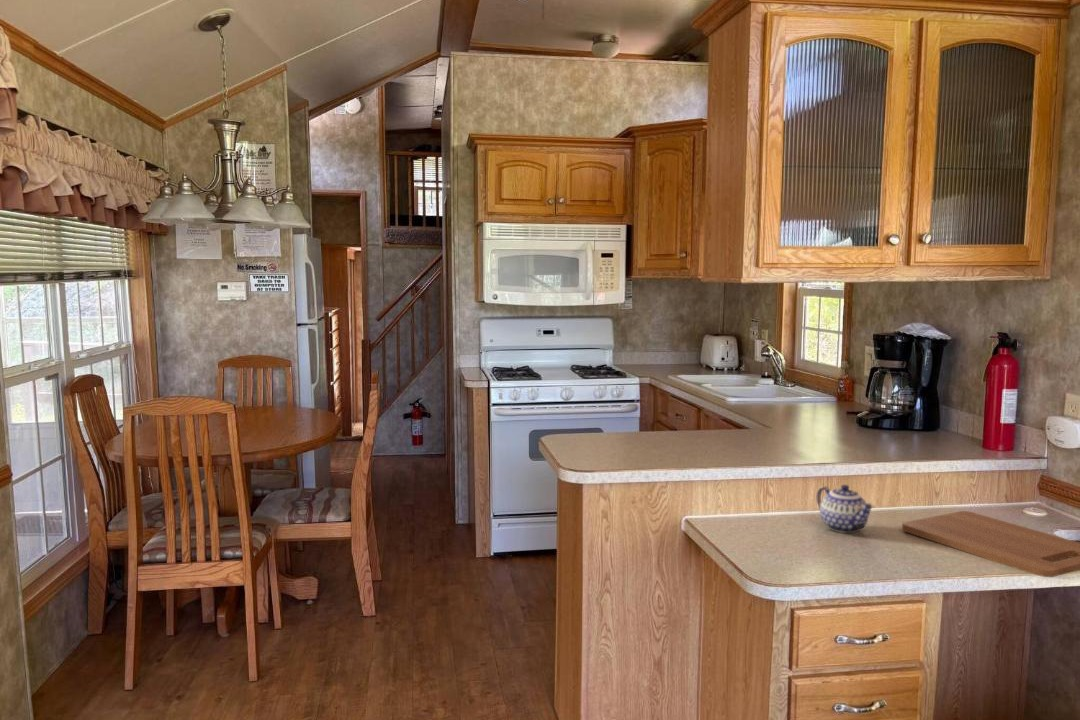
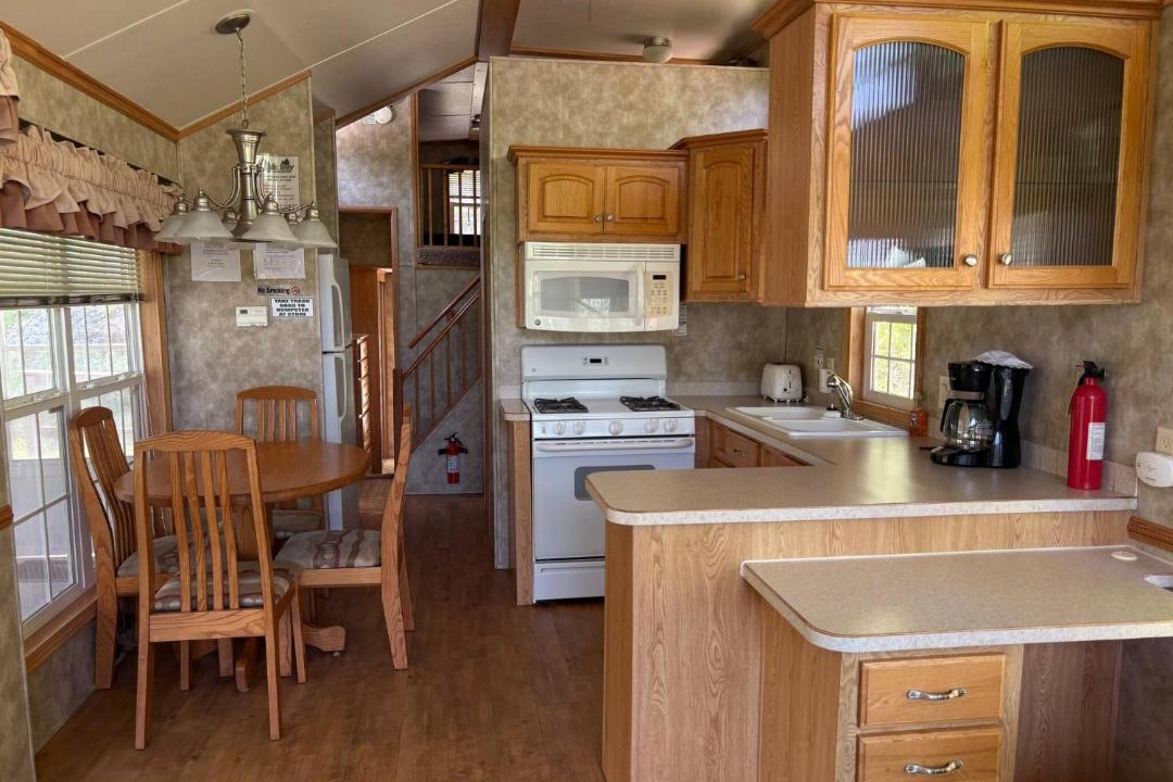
- cutting board [901,510,1080,578]
- teapot [816,484,876,534]
